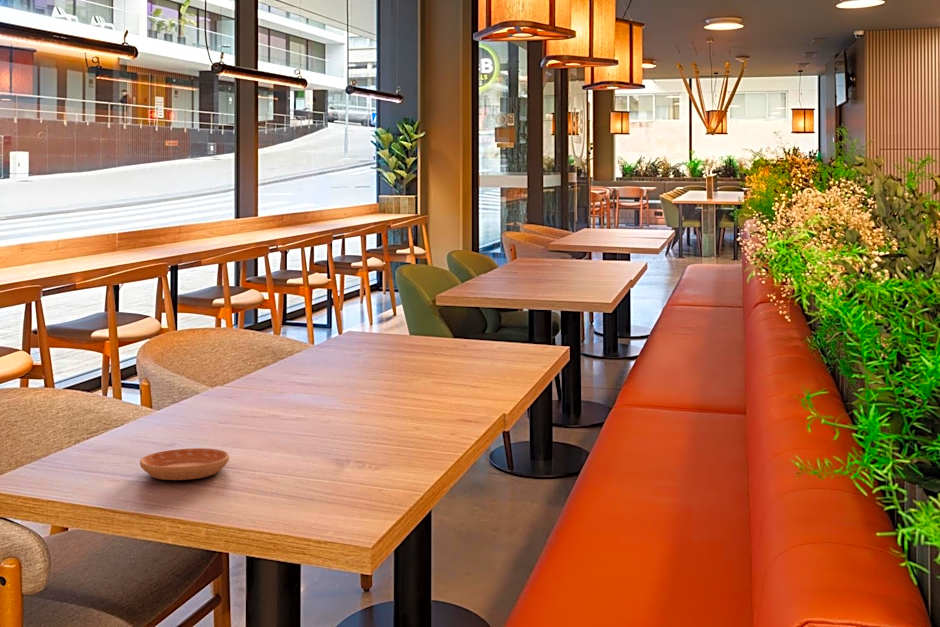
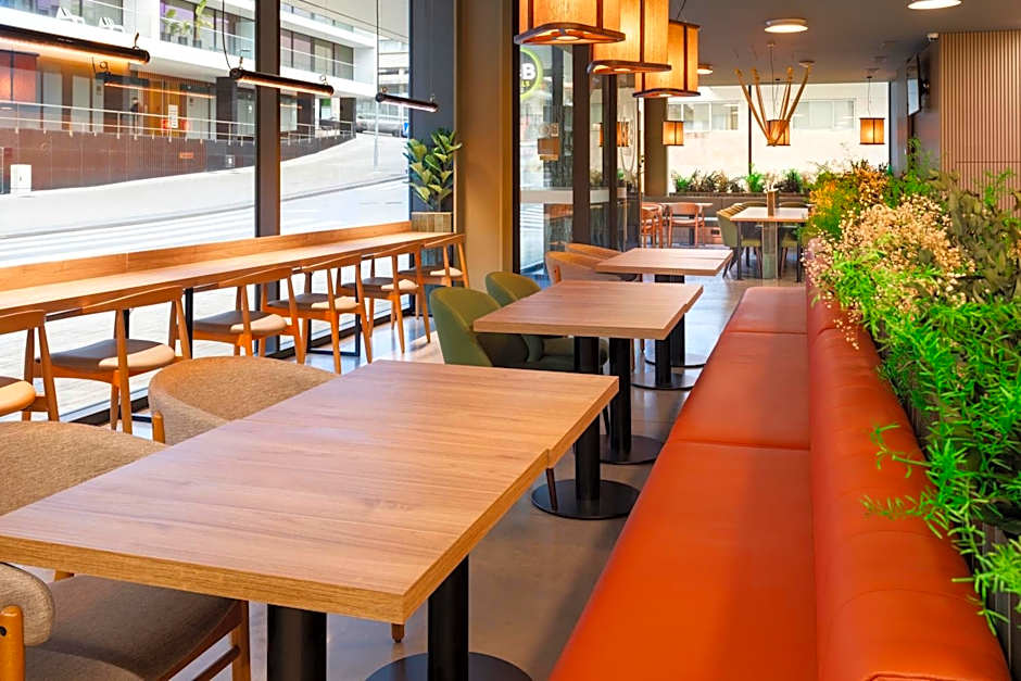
- saucer [139,447,230,481]
